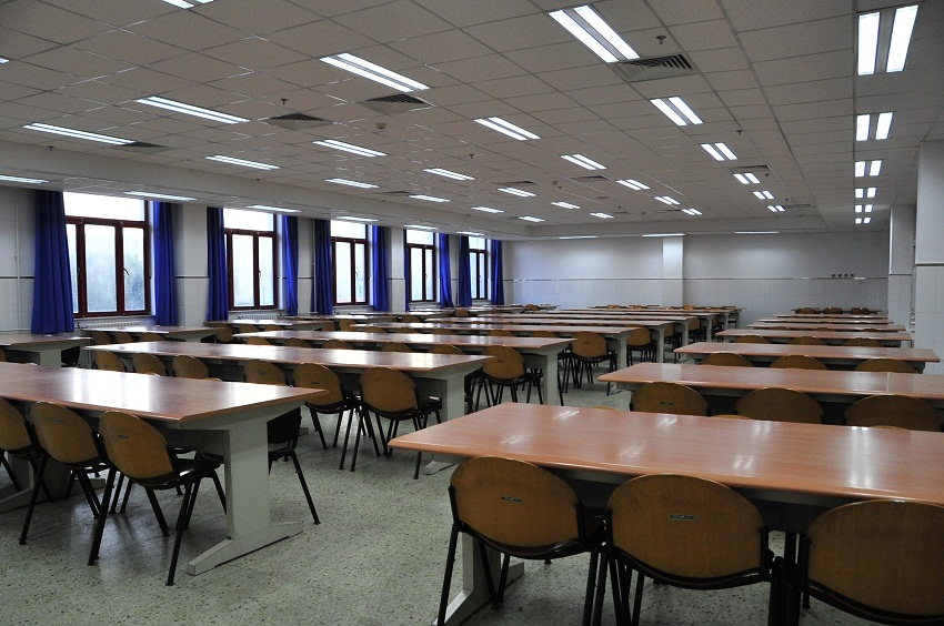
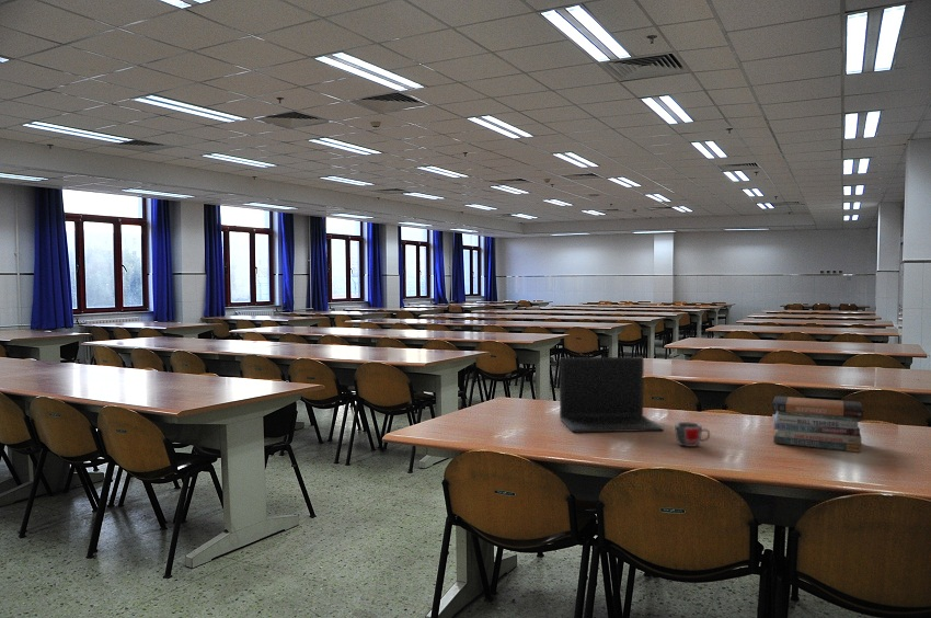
+ mug [674,421,711,448]
+ laptop [559,356,664,433]
+ book stack [771,394,864,454]
